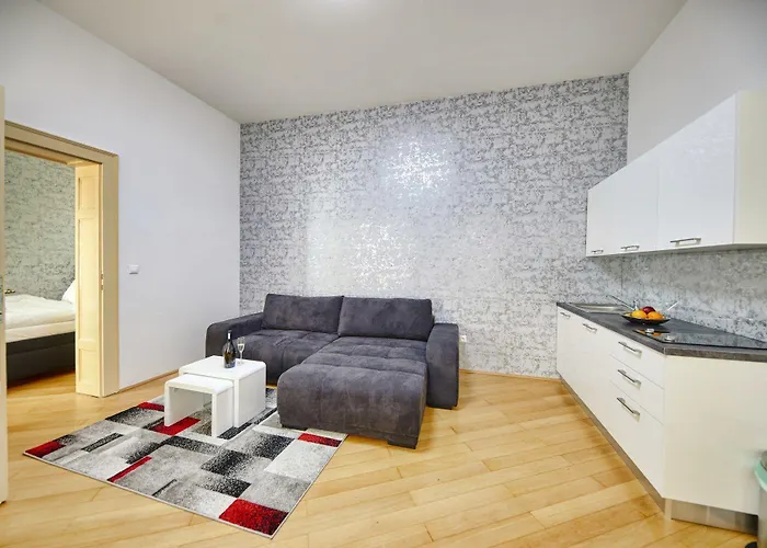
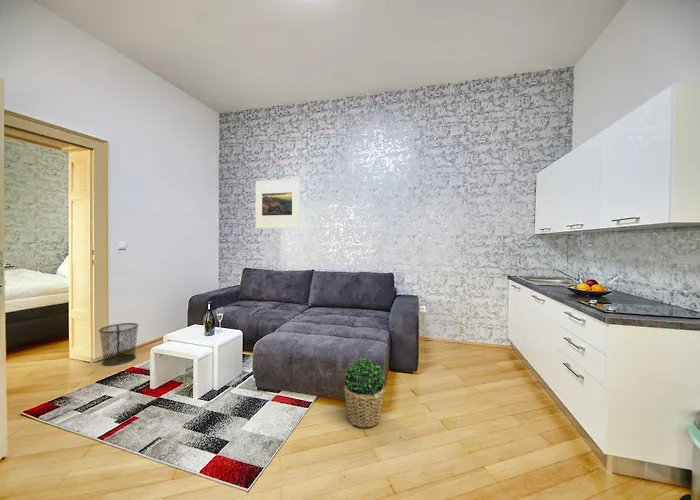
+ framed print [255,178,300,229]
+ potted plant [343,357,386,429]
+ waste bin [98,322,140,367]
